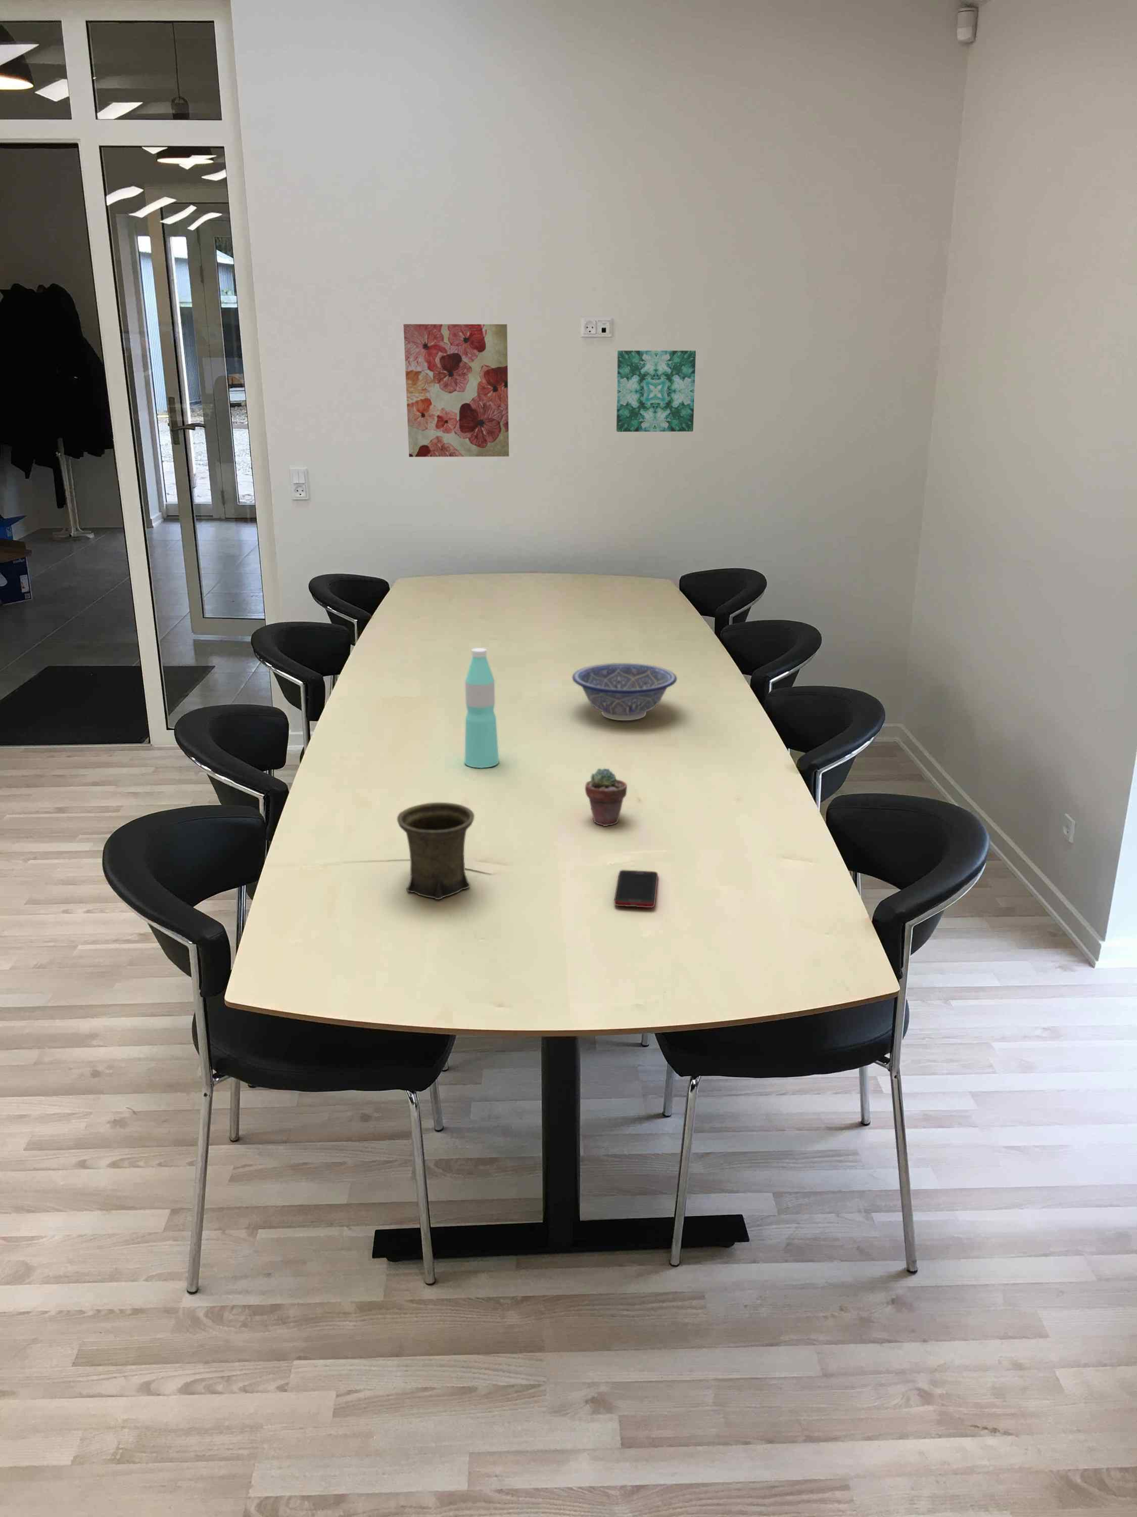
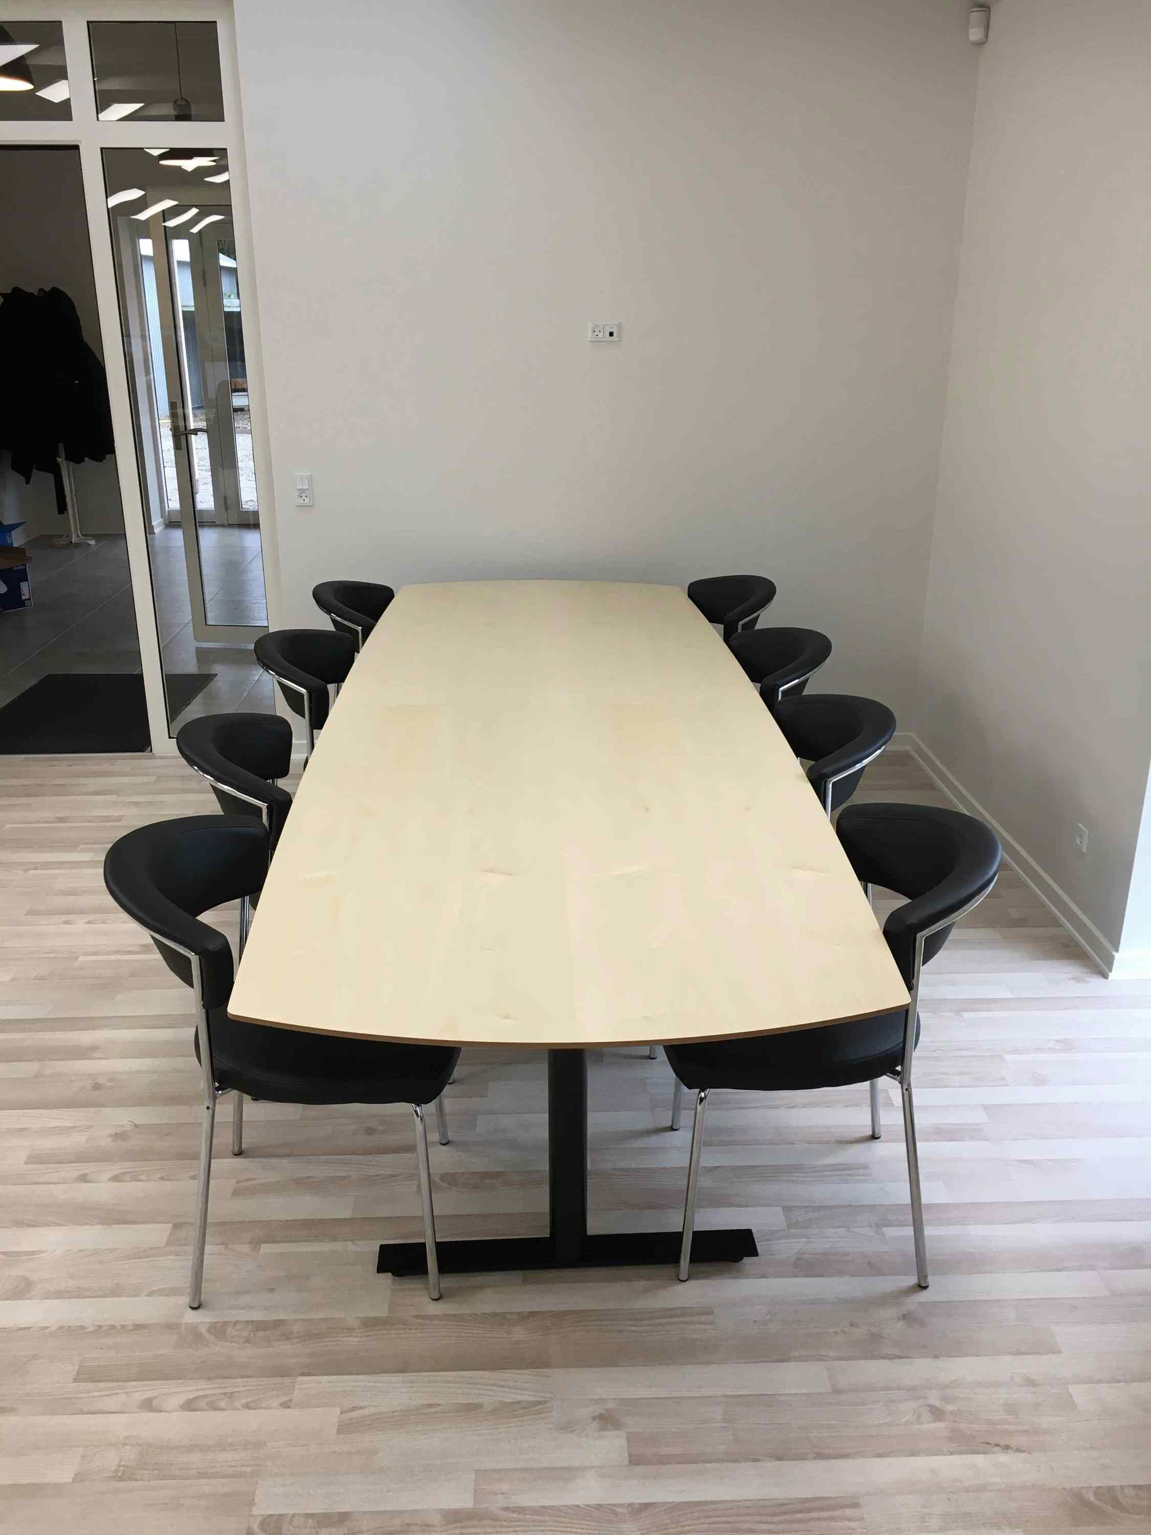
- potted succulent [585,768,628,827]
- wall art [616,350,696,432]
- decorative bowl [572,663,677,721]
- mug [397,802,475,901]
- wall art [402,324,509,457]
- cell phone [614,870,658,908]
- water bottle [463,647,499,768]
